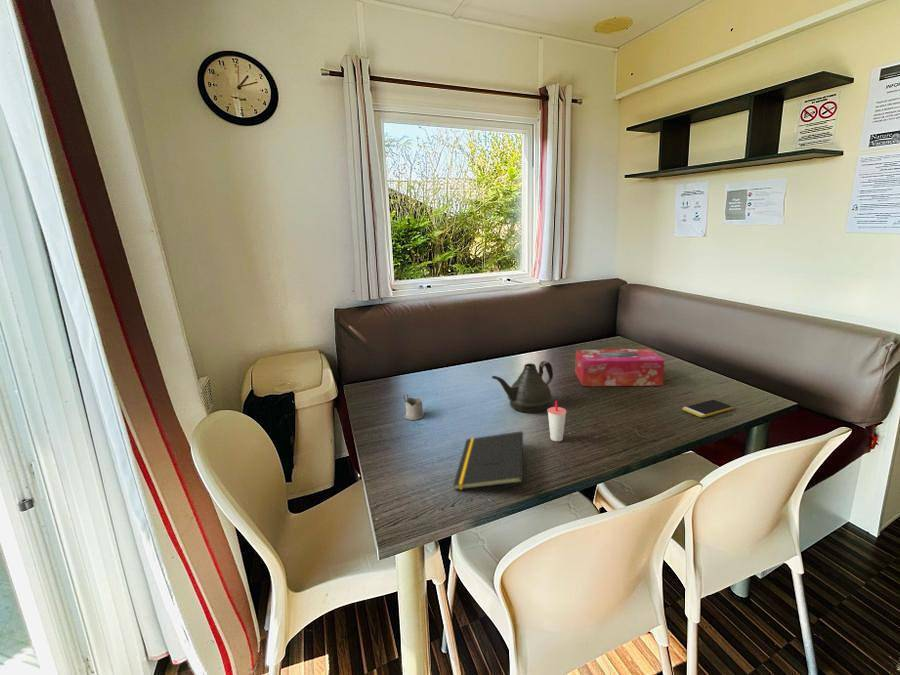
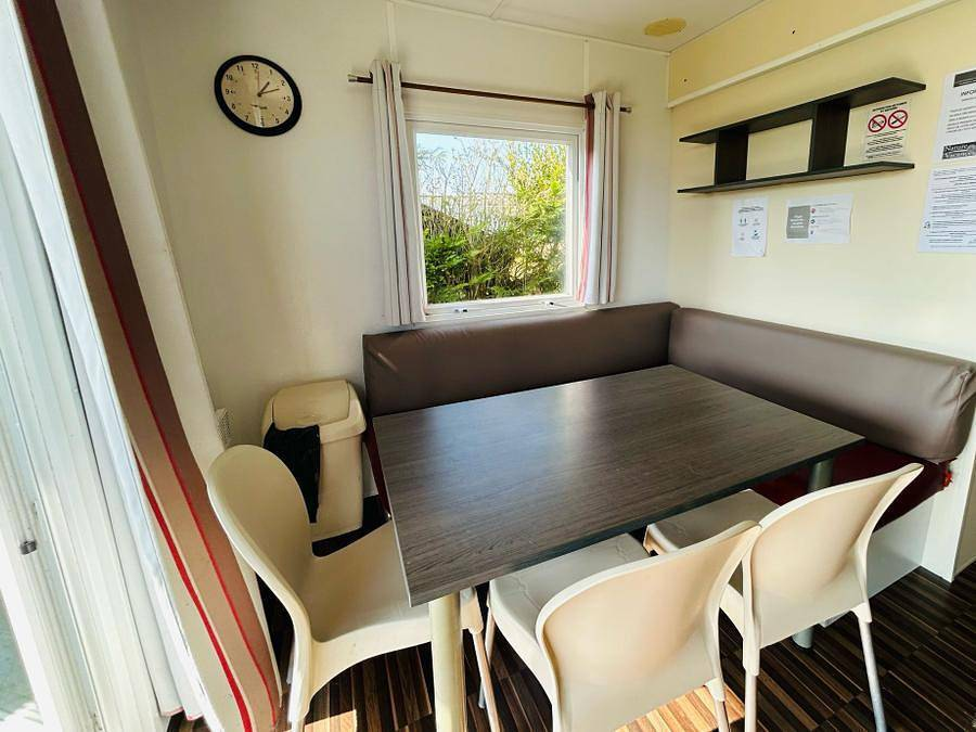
- teapot [491,360,554,414]
- notepad [452,430,524,491]
- smartphone [681,399,734,418]
- tea glass holder [402,393,425,421]
- tissue box [574,348,665,387]
- cup [546,400,568,442]
